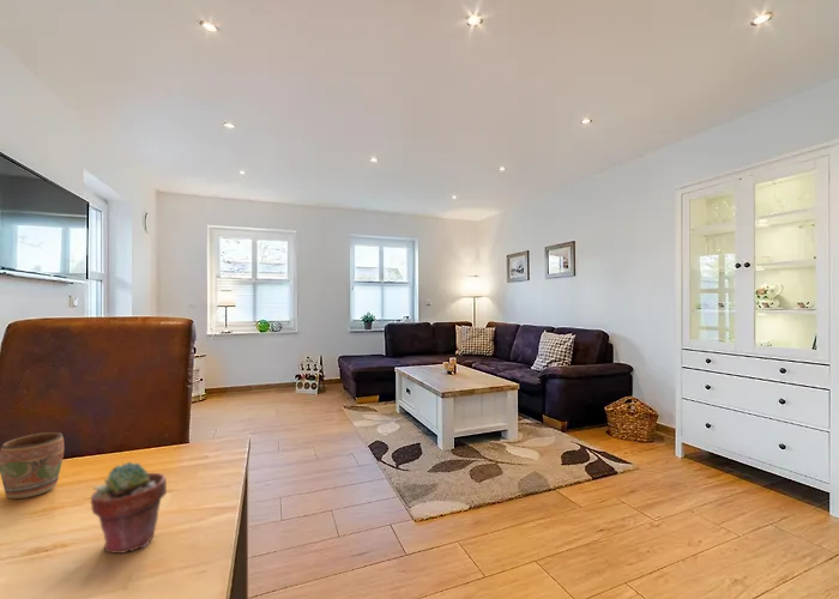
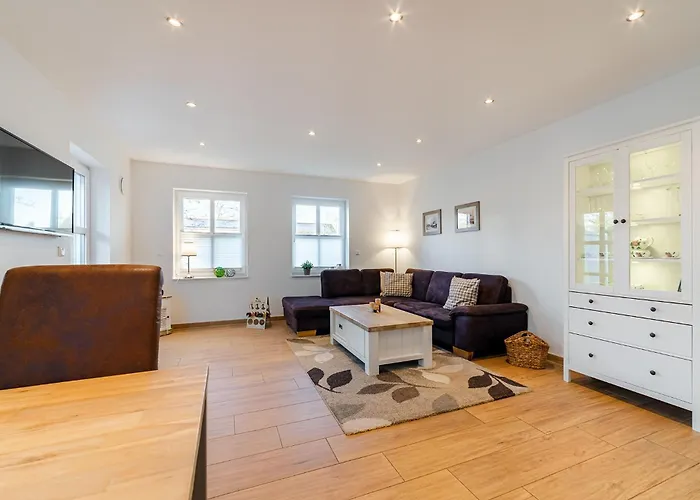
- potted succulent [90,461,168,555]
- mug [0,431,65,500]
